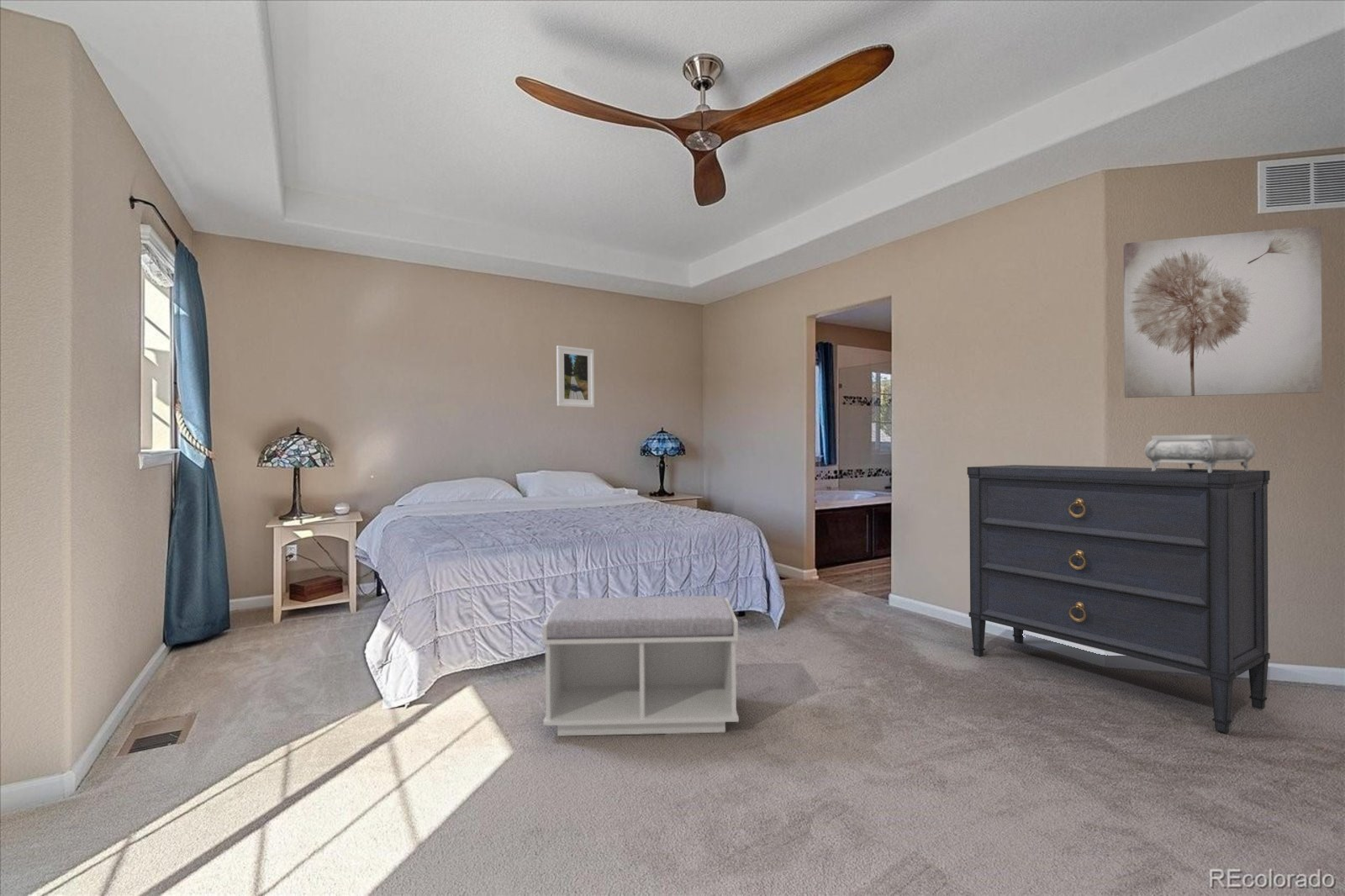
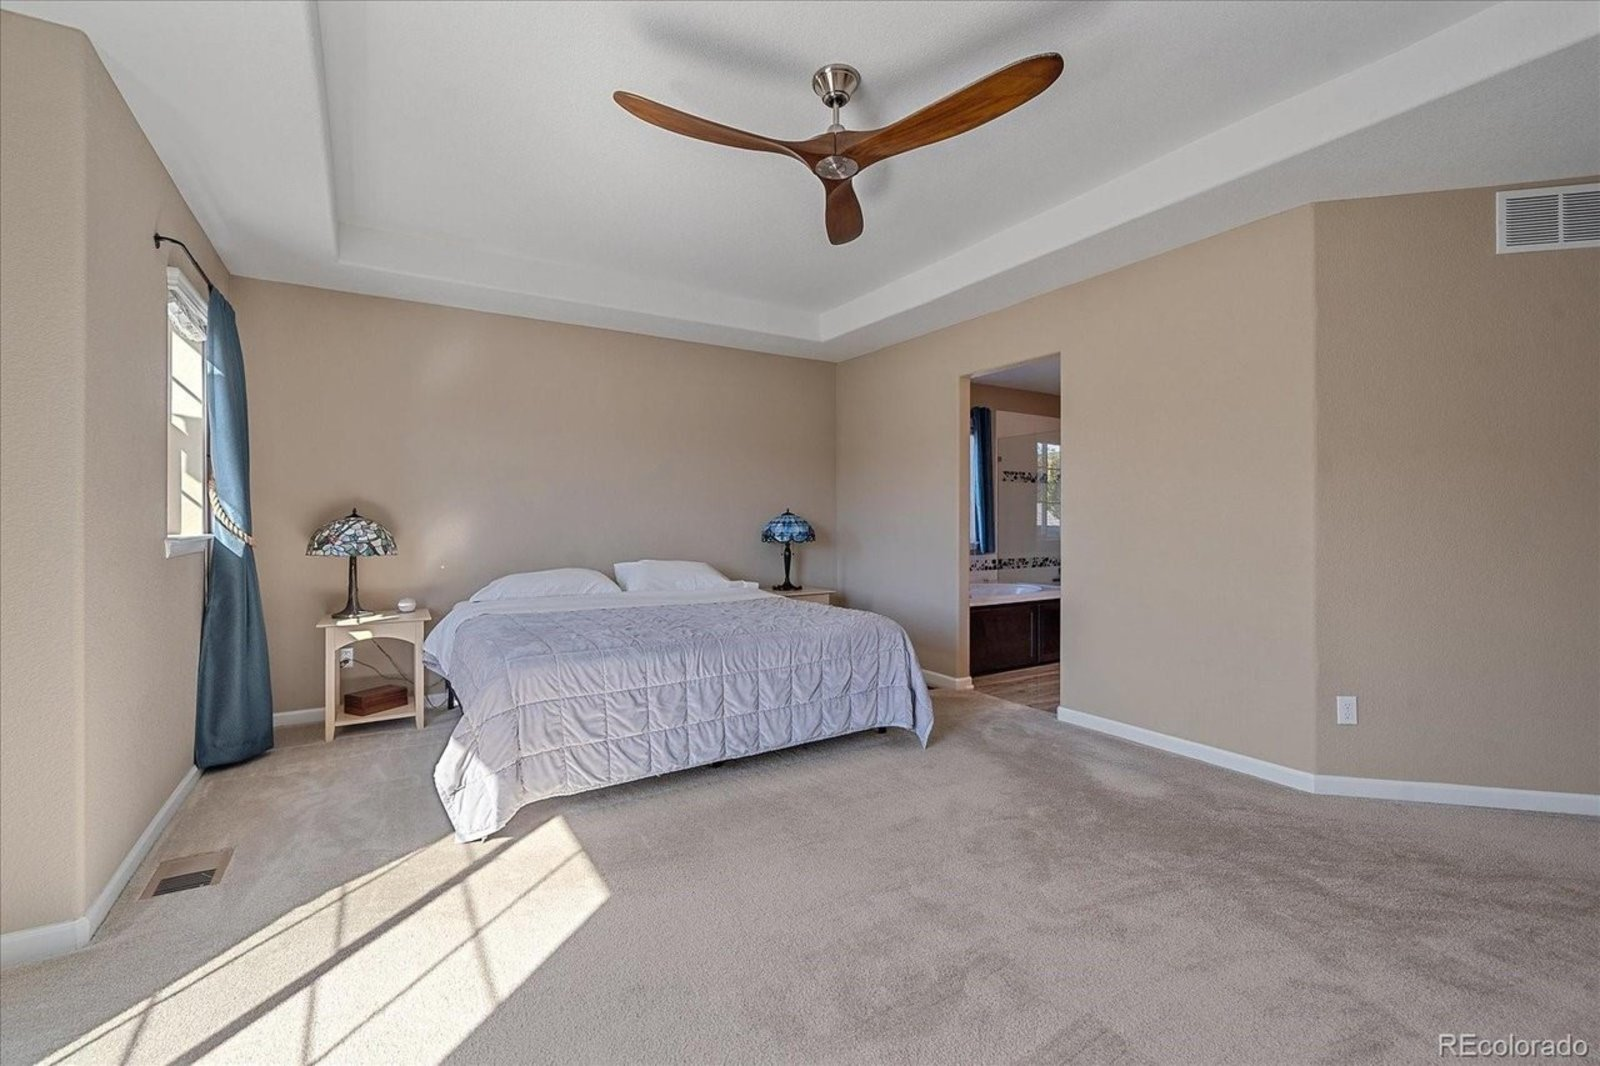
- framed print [556,345,595,408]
- jewelry box [1144,434,1257,472]
- bench [541,595,740,737]
- dresser [967,464,1271,734]
- wall art [1123,225,1323,398]
